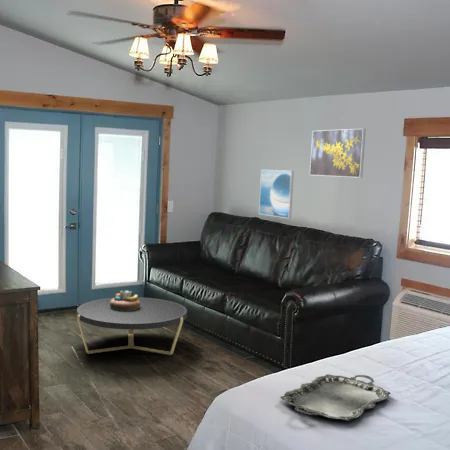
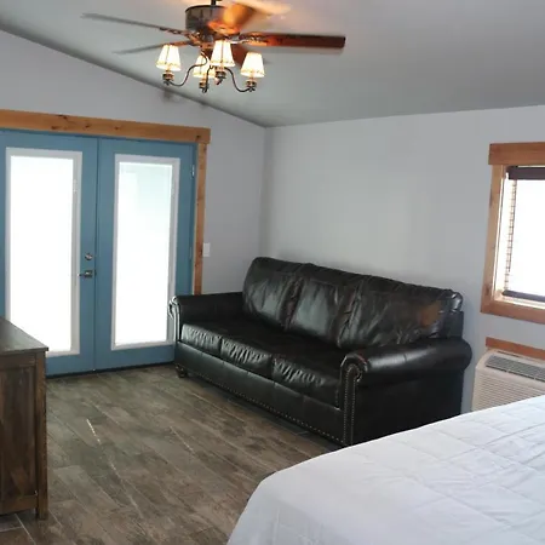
- decorative bowl [110,289,140,311]
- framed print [309,128,367,179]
- serving tray [279,373,392,422]
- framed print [258,169,295,219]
- coffee table [76,296,188,356]
